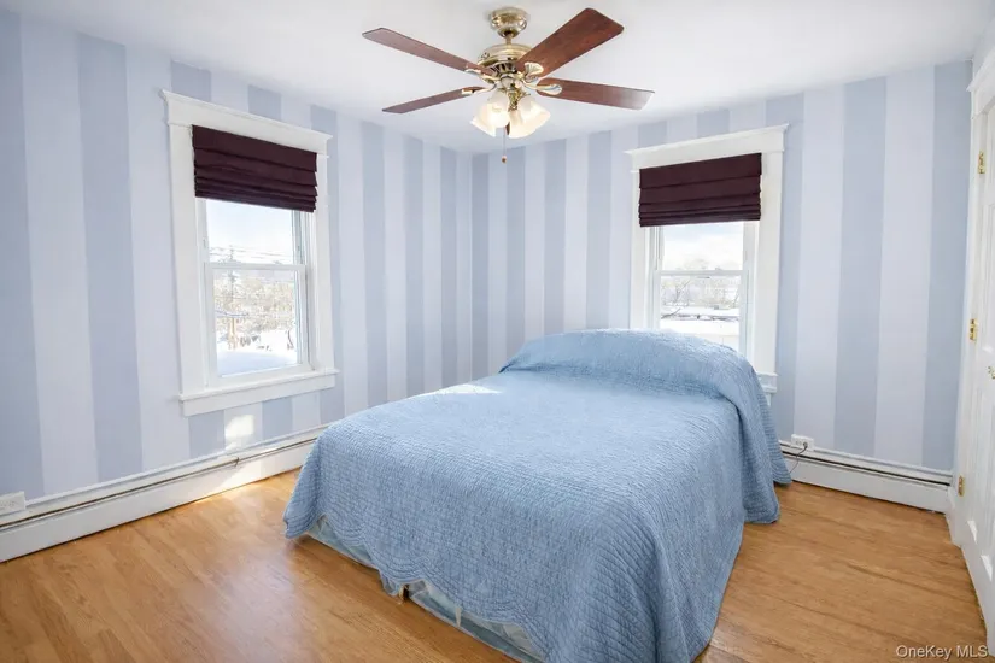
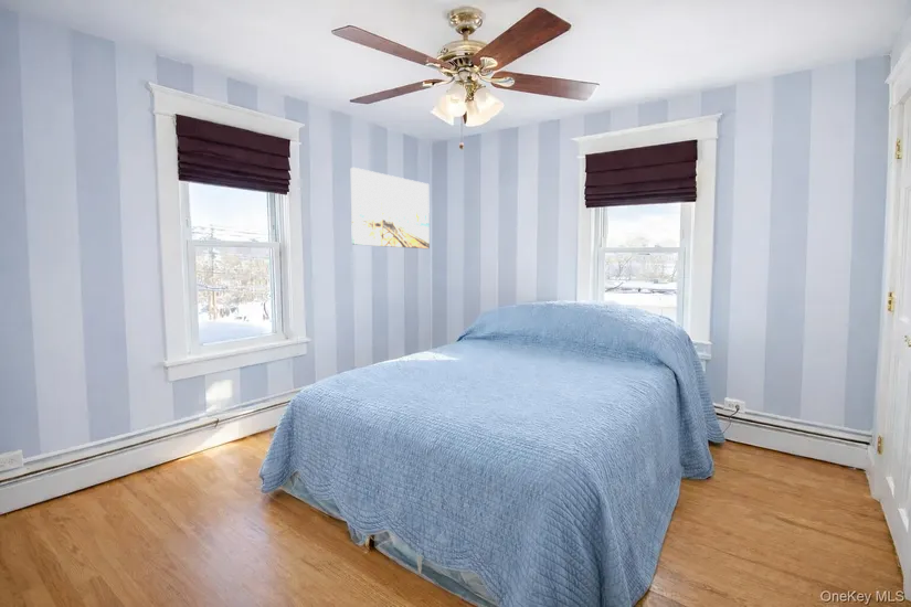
+ wall art [350,167,431,249]
